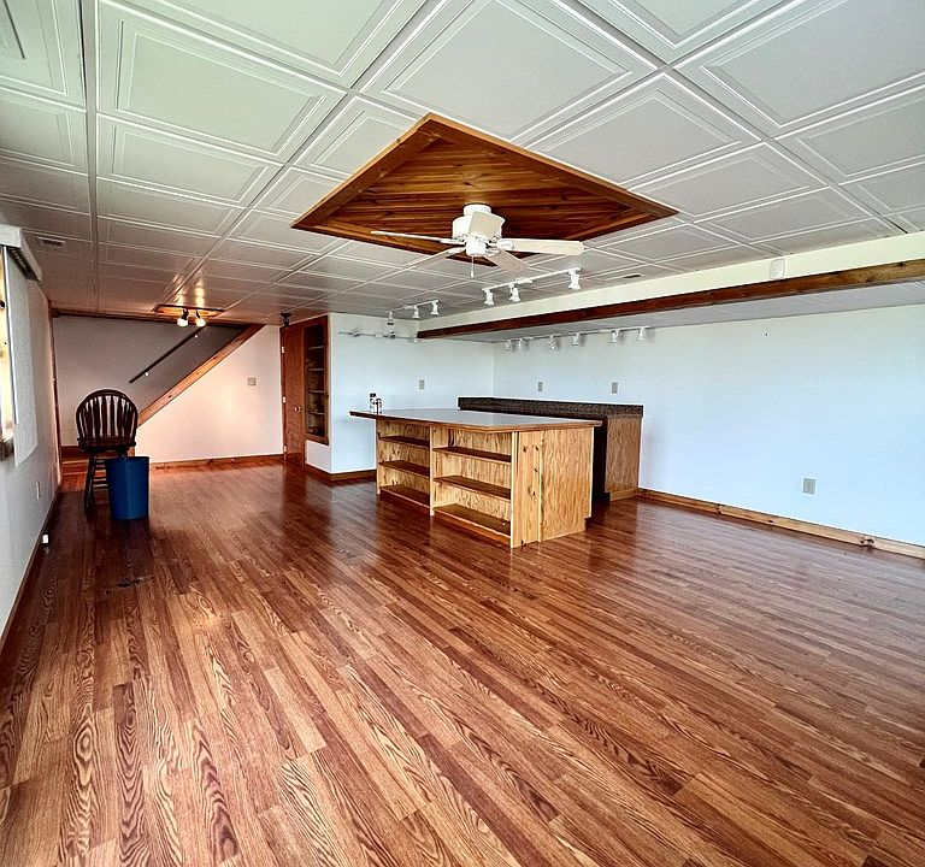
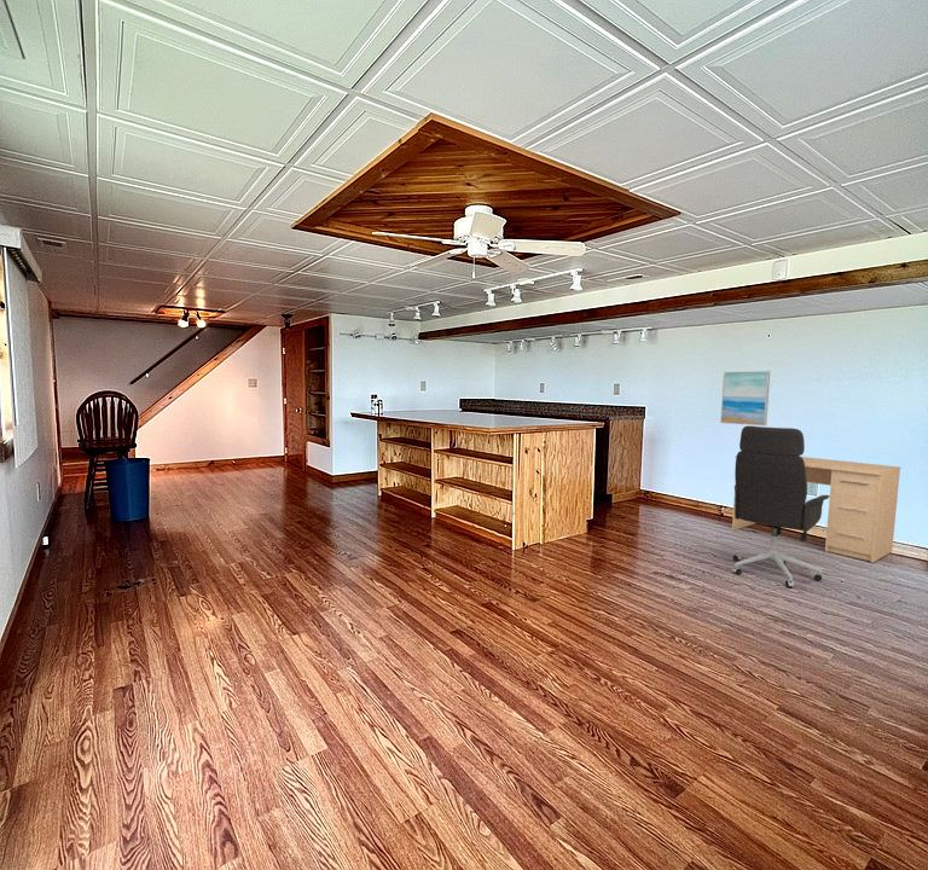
+ office chair [731,424,830,588]
+ wall art [719,370,771,427]
+ desk [731,454,901,564]
